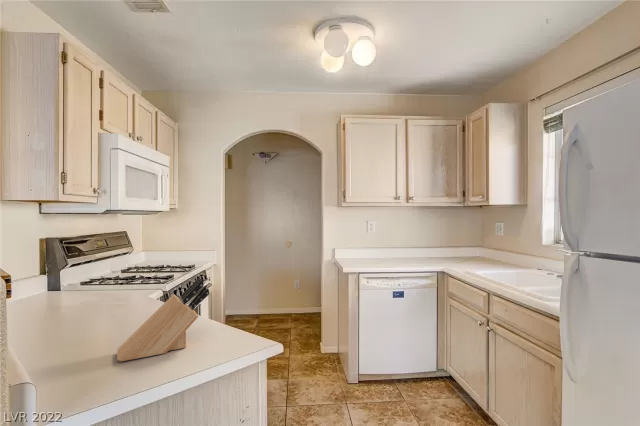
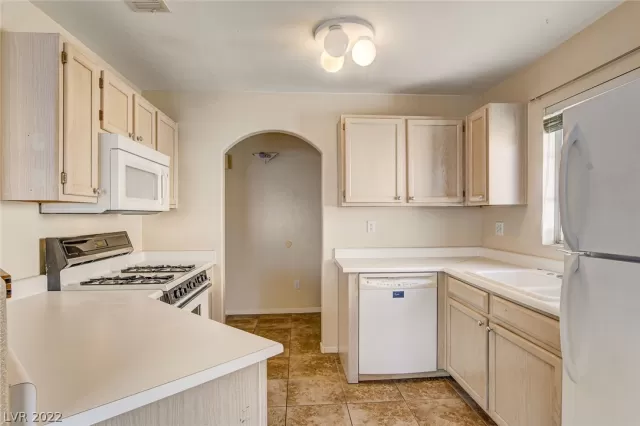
- knife block [116,276,210,362]
